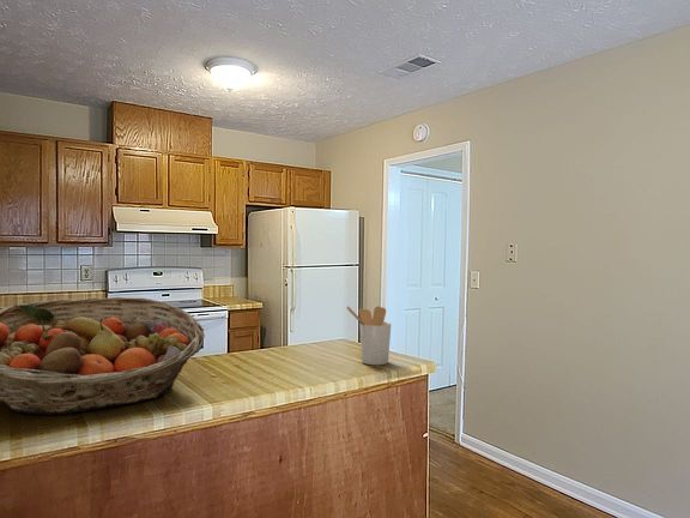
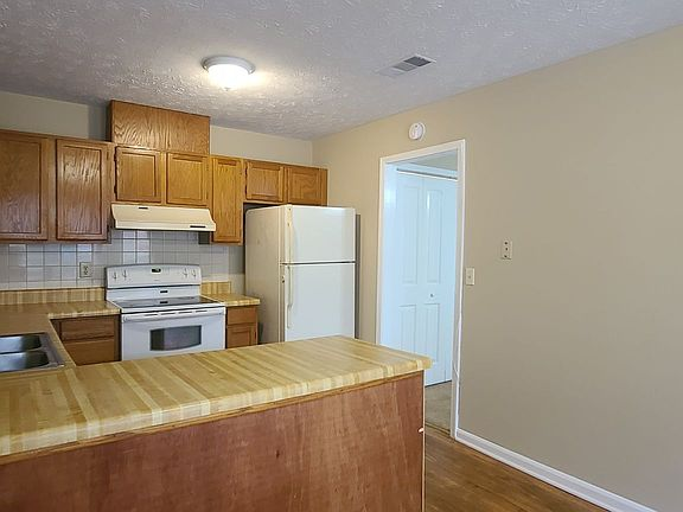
- utensil holder [345,305,392,366]
- fruit basket [0,296,206,416]
